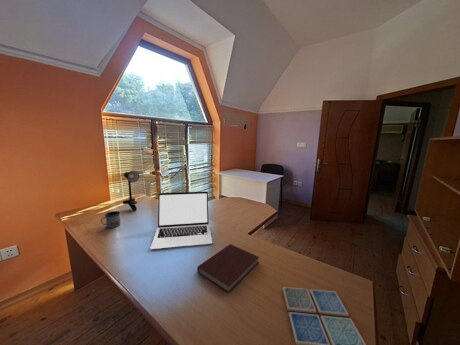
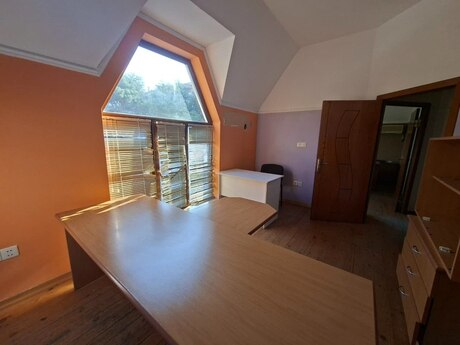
- desk lamp [122,170,140,212]
- mug [100,210,121,229]
- drink coaster [282,286,367,345]
- laptop [150,190,213,250]
- notebook [196,243,260,294]
